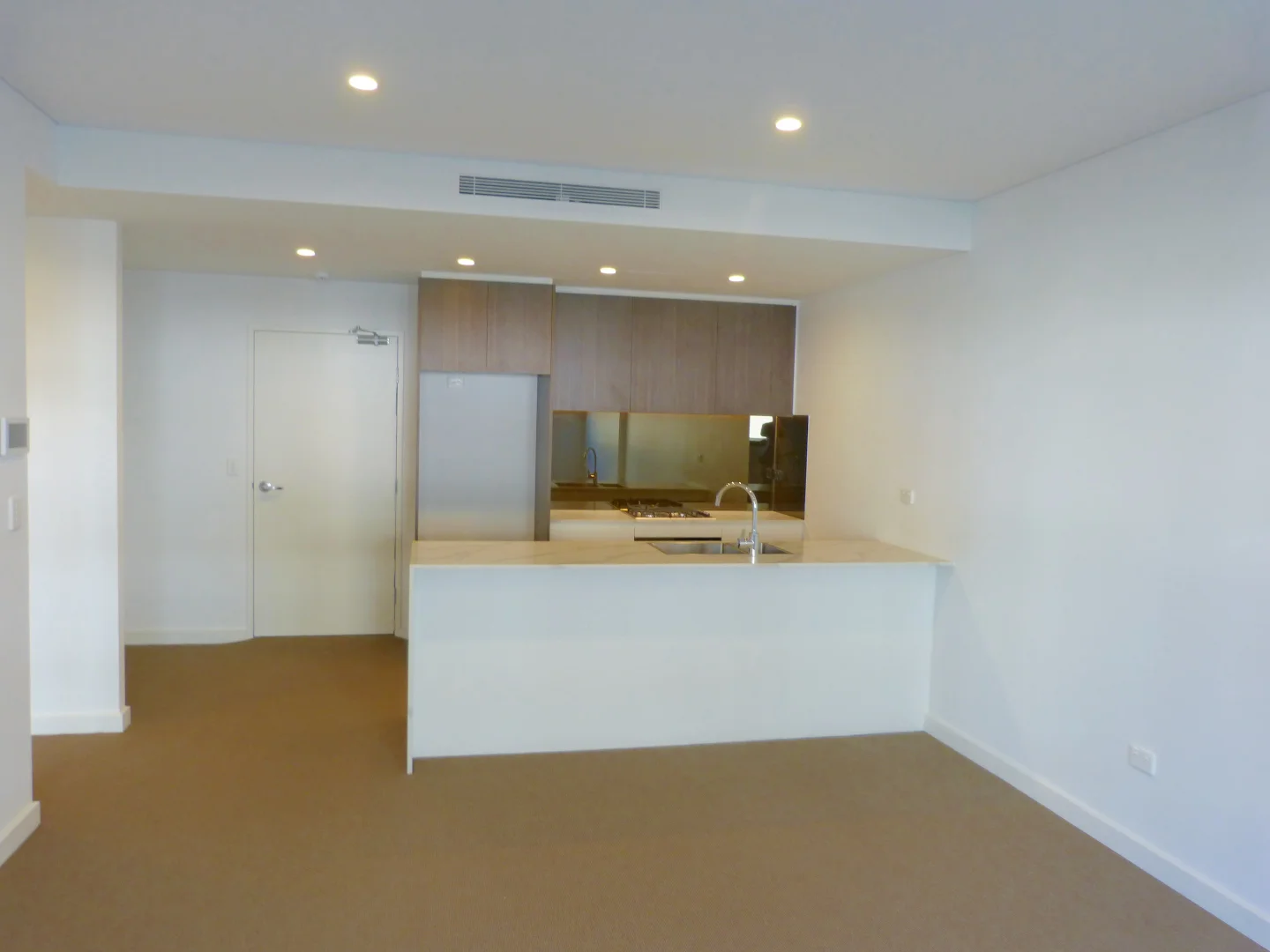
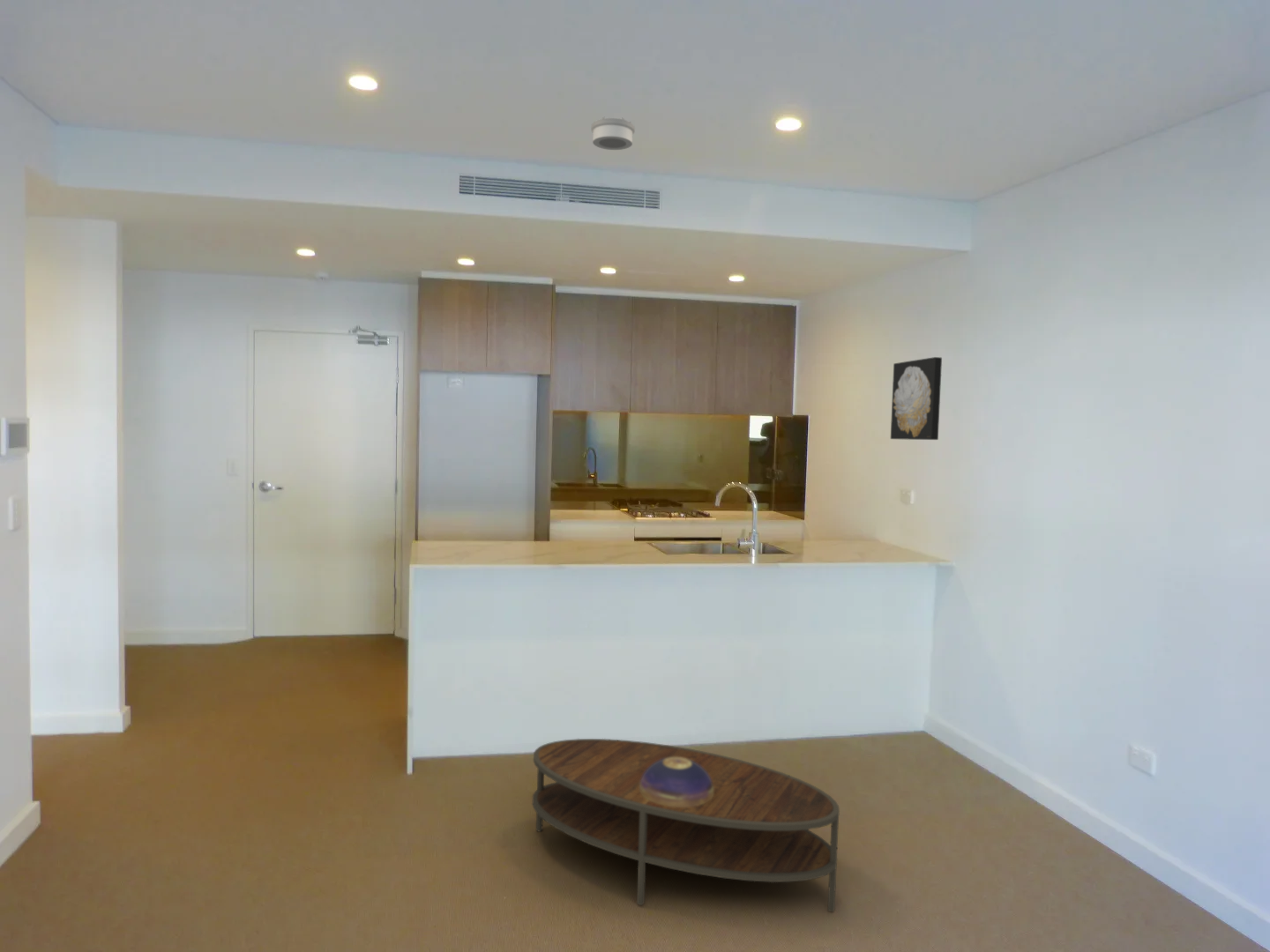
+ coffee table [531,738,840,913]
+ smoke detector [590,116,636,151]
+ wall art [890,356,943,441]
+ decorative bowl [639,757,713,807]
